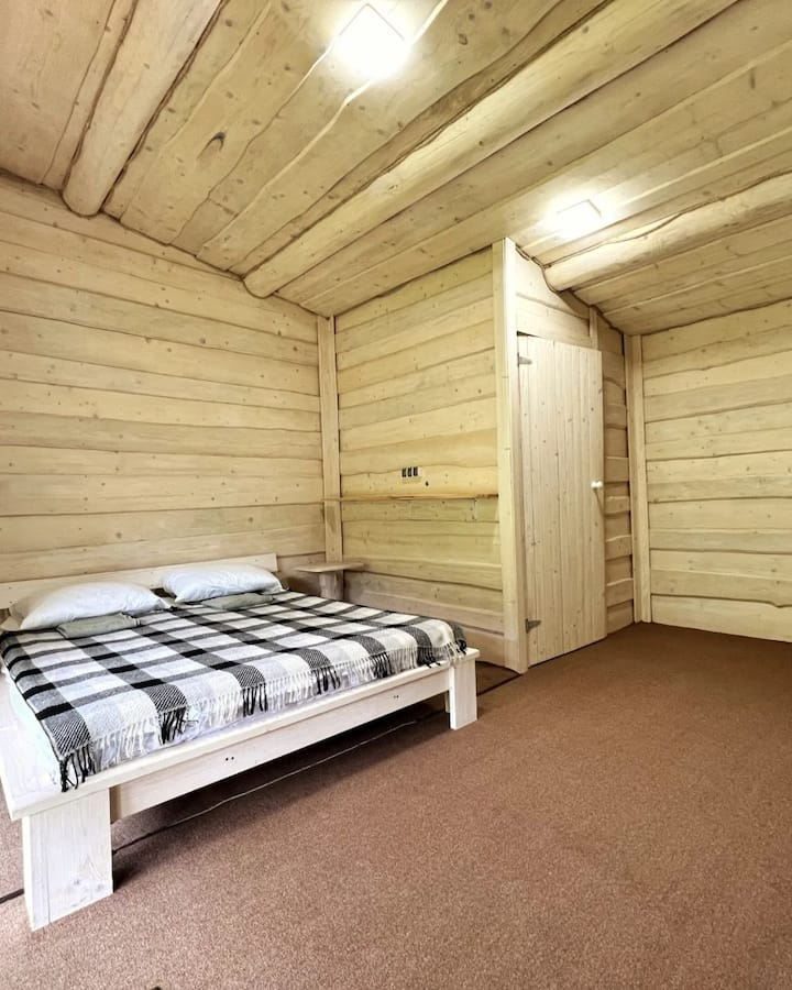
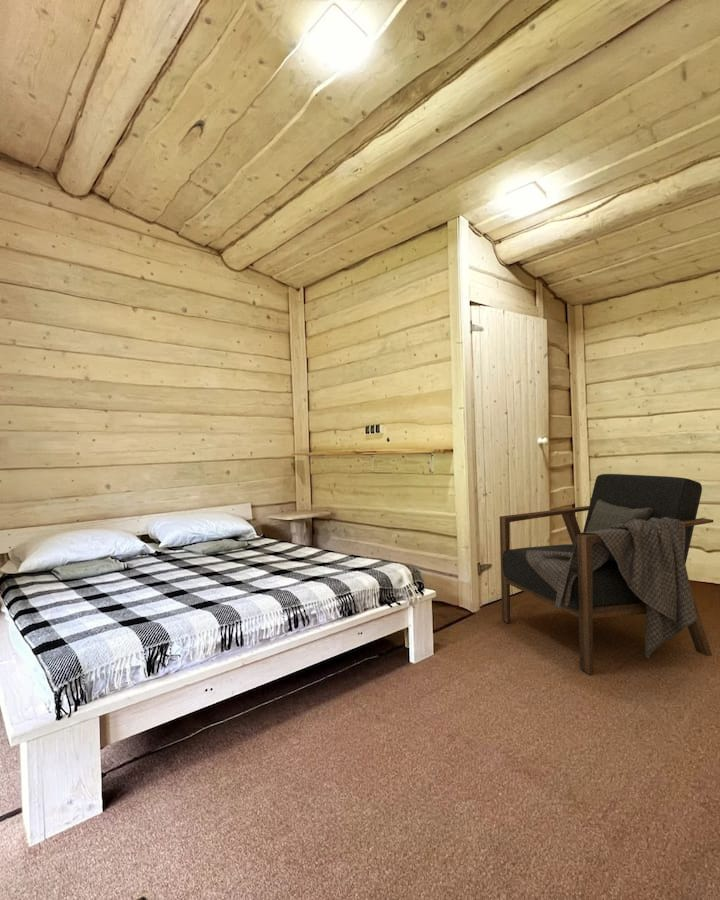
+ armchair [499,473,714,675]
